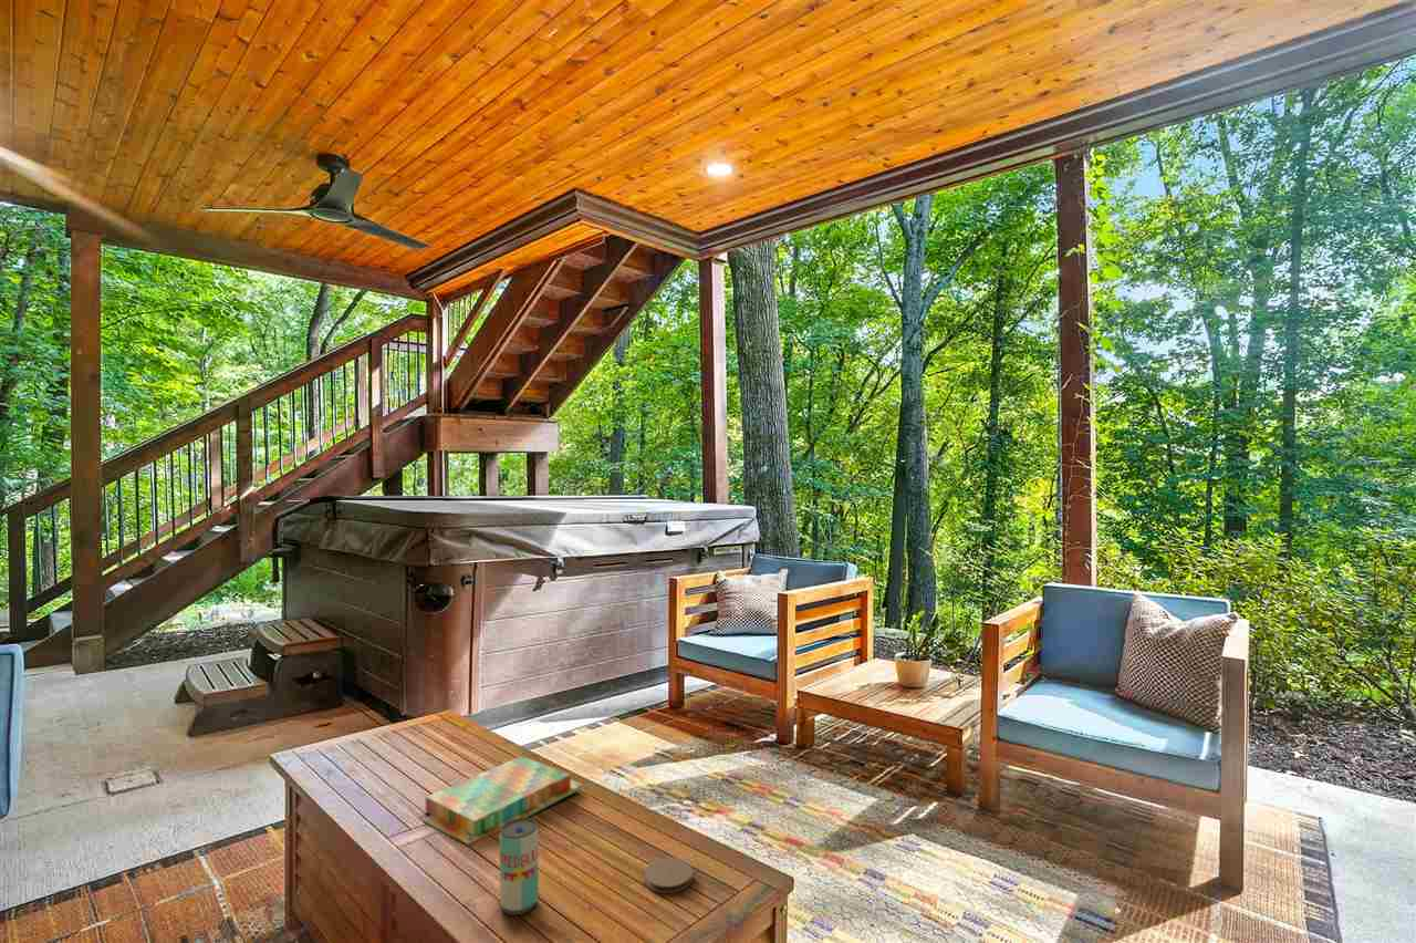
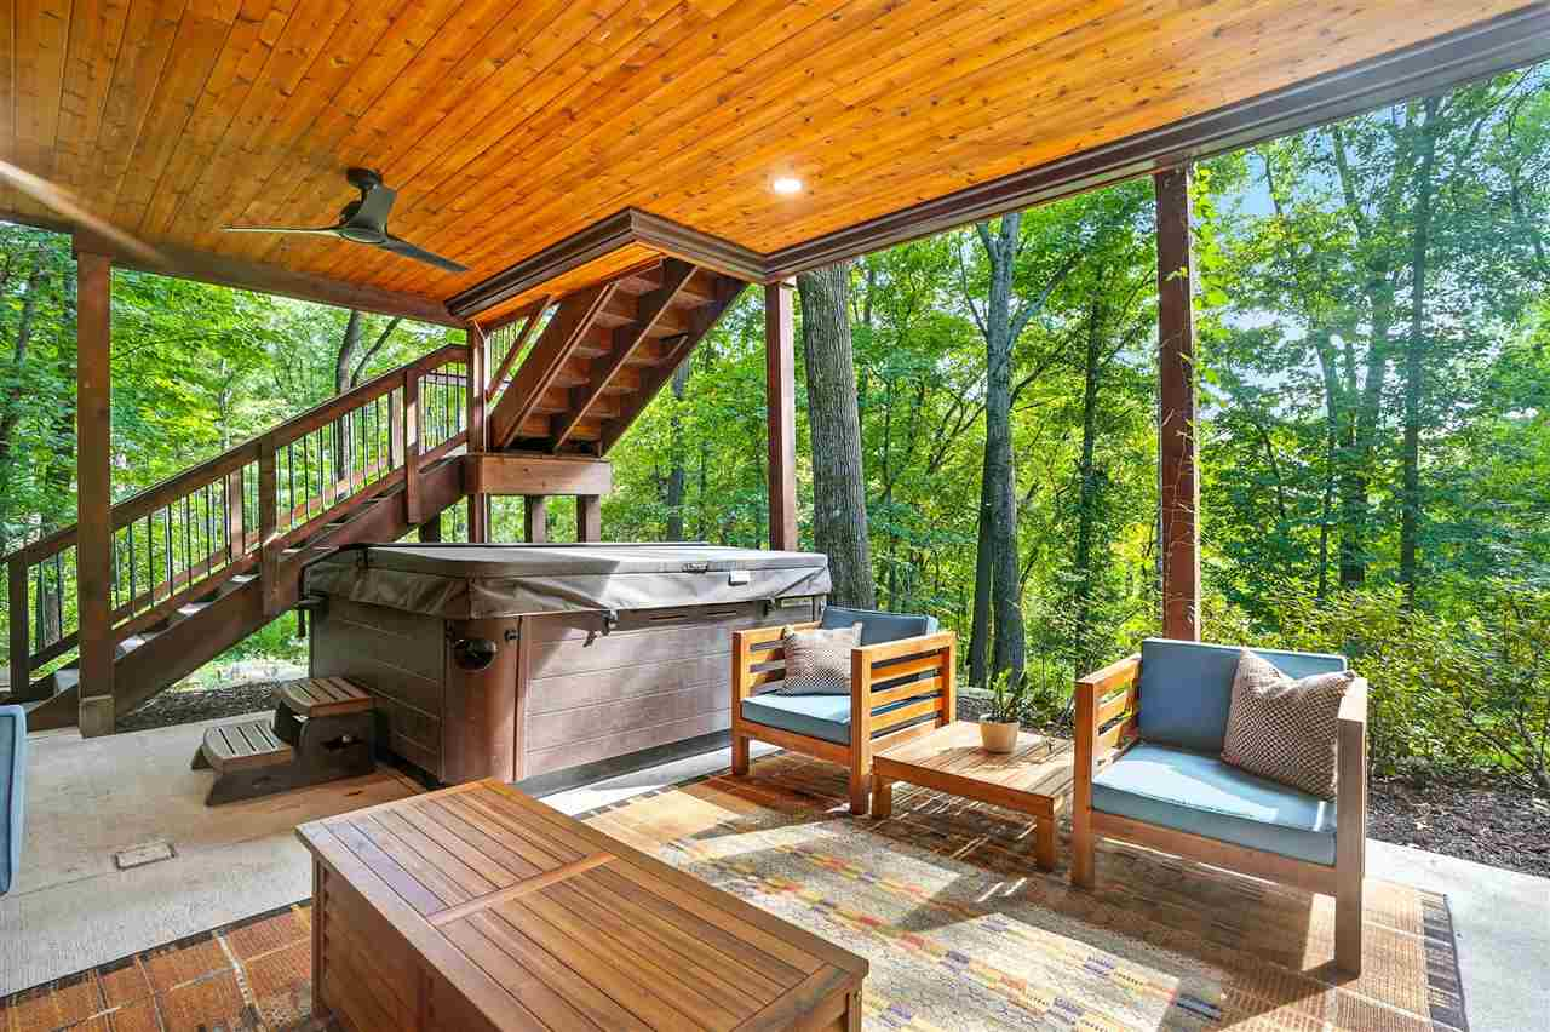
- coaster [644,857,694,894]
- beverage can [499,817,540,916]
- board game [421,755,583,847]
